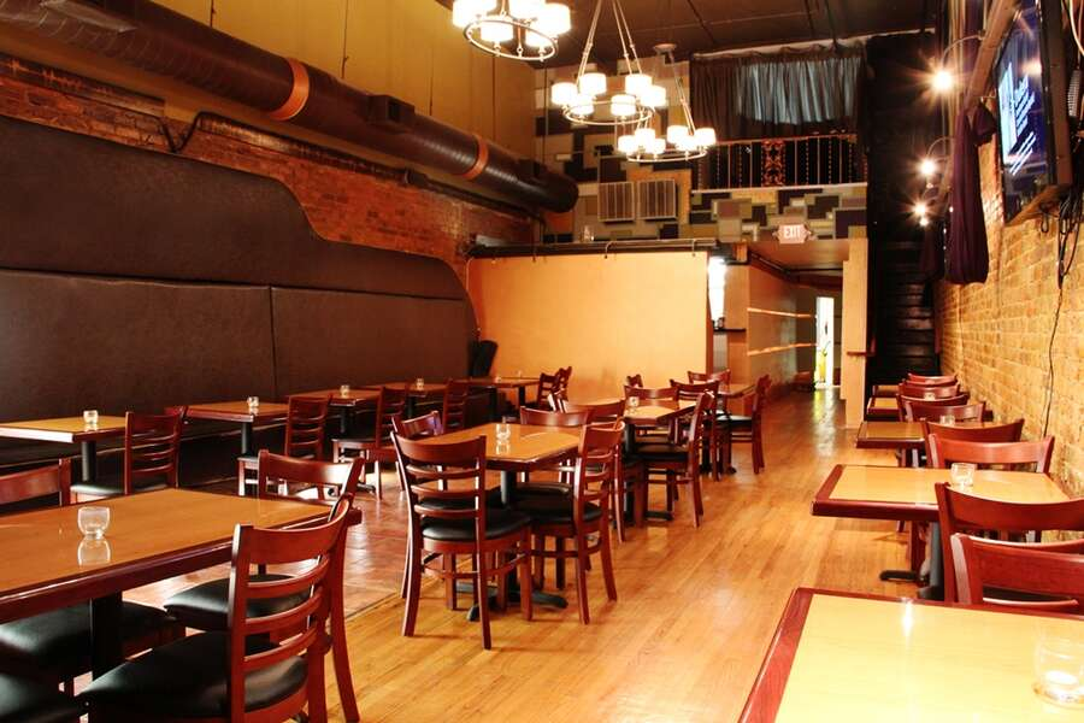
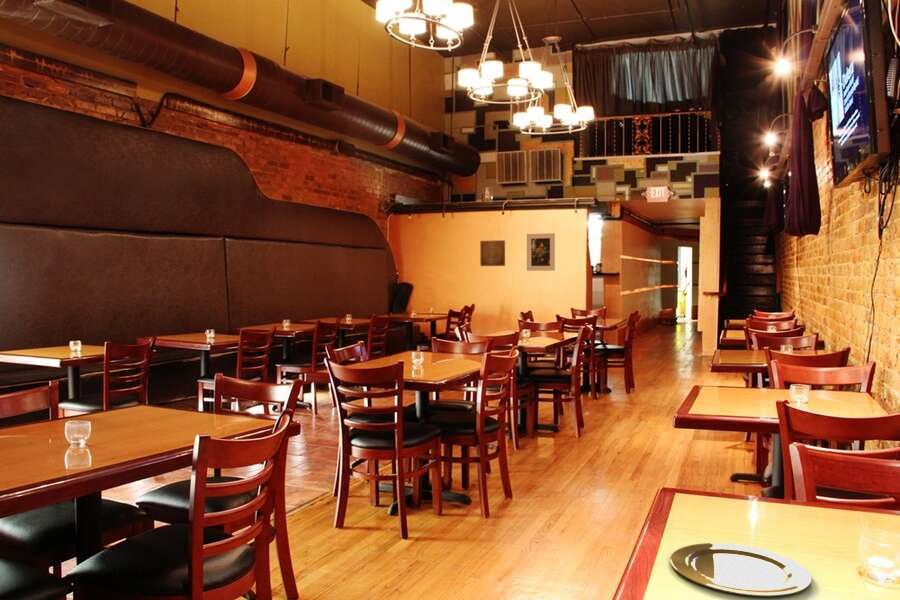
+ plate [669,542,813,597]
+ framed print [526,232,556,272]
+ wall art [479,239,506,267]
